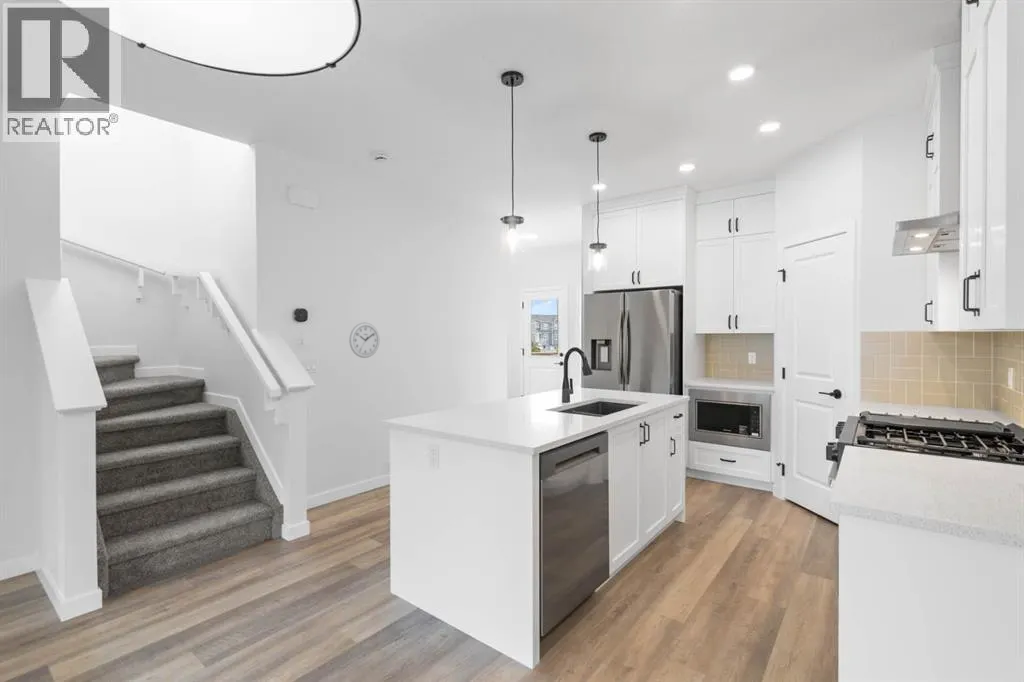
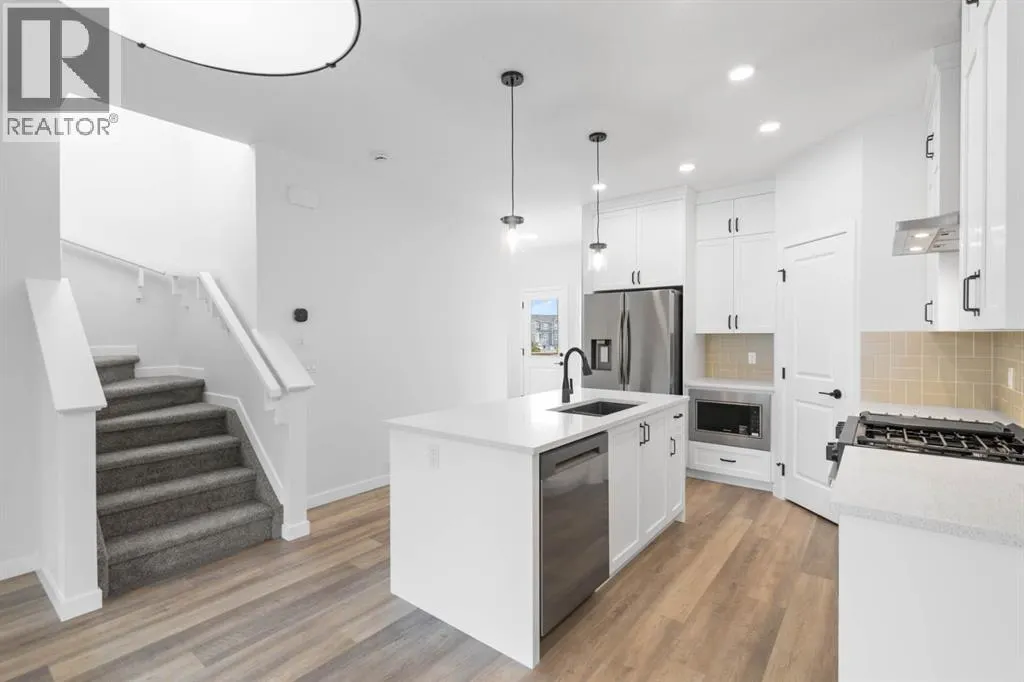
- wall clock [348,322,381,359]
